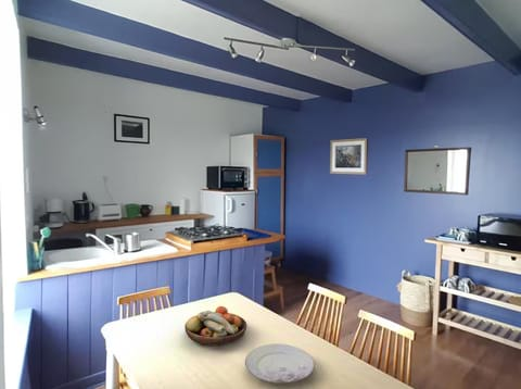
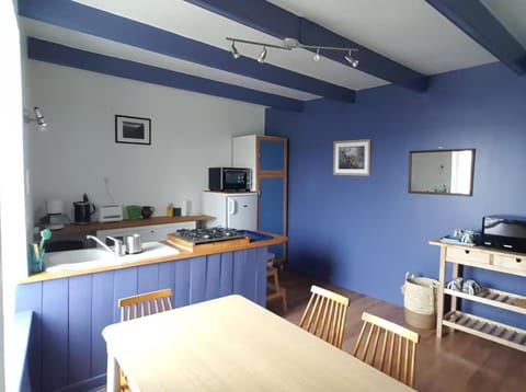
- fruit bowl [183,305,247,347]
- plate [244,343,316,385]
